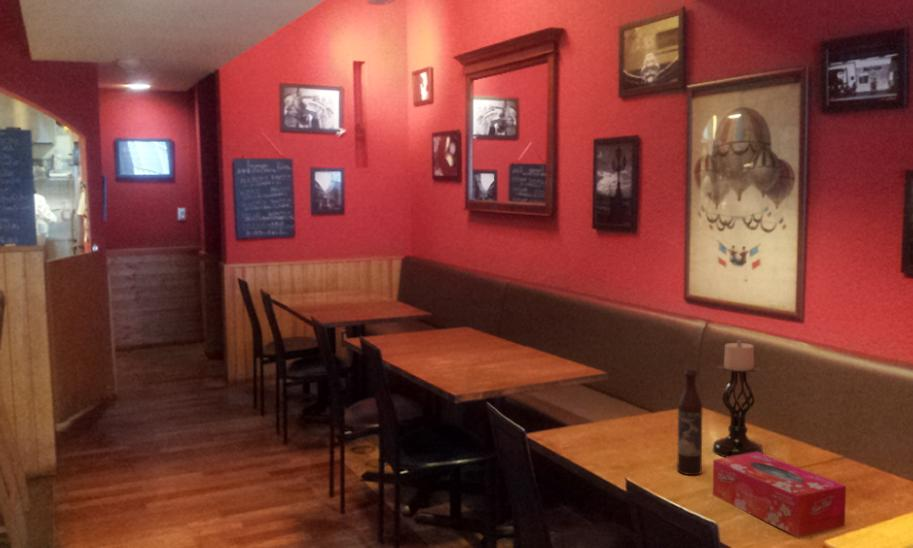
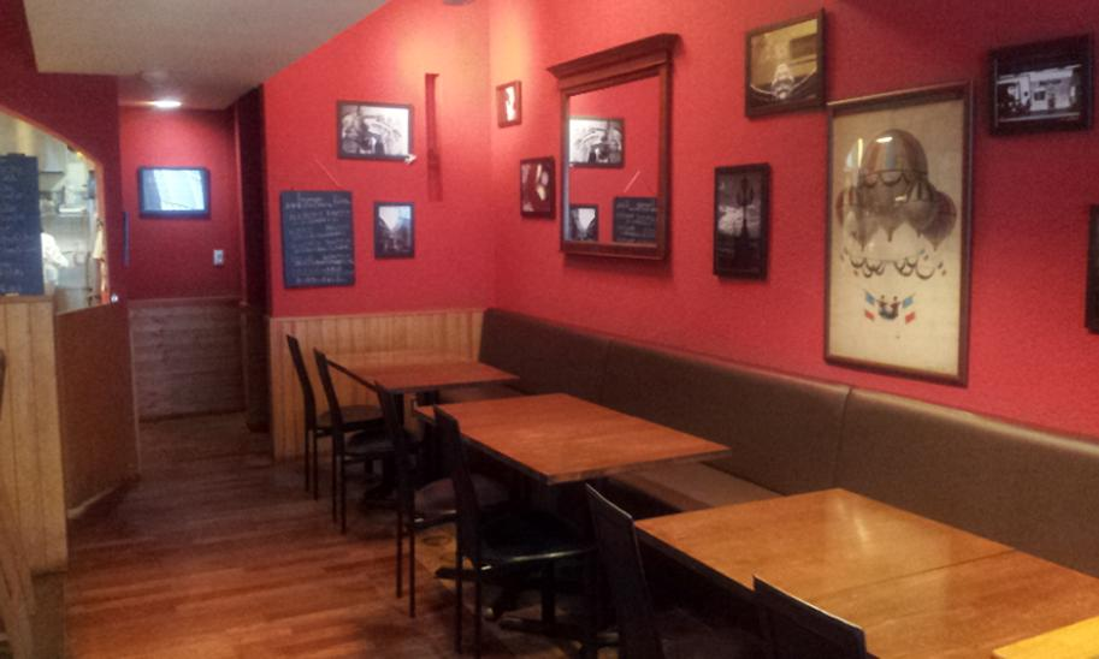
- tissue box [712,452,847,538]
- candle holder [711,339,764,458]
- wine bottle [676,367,704,476]
